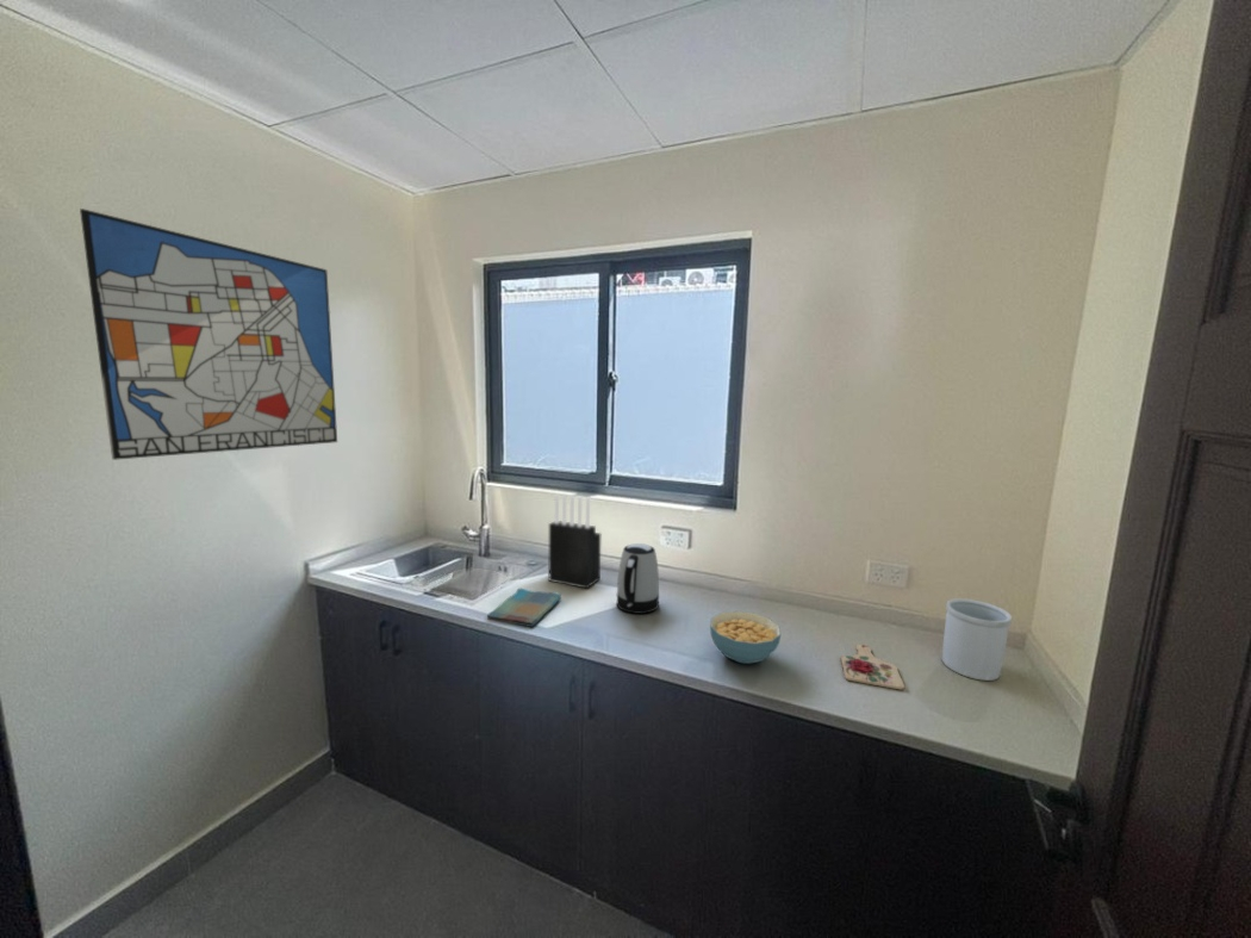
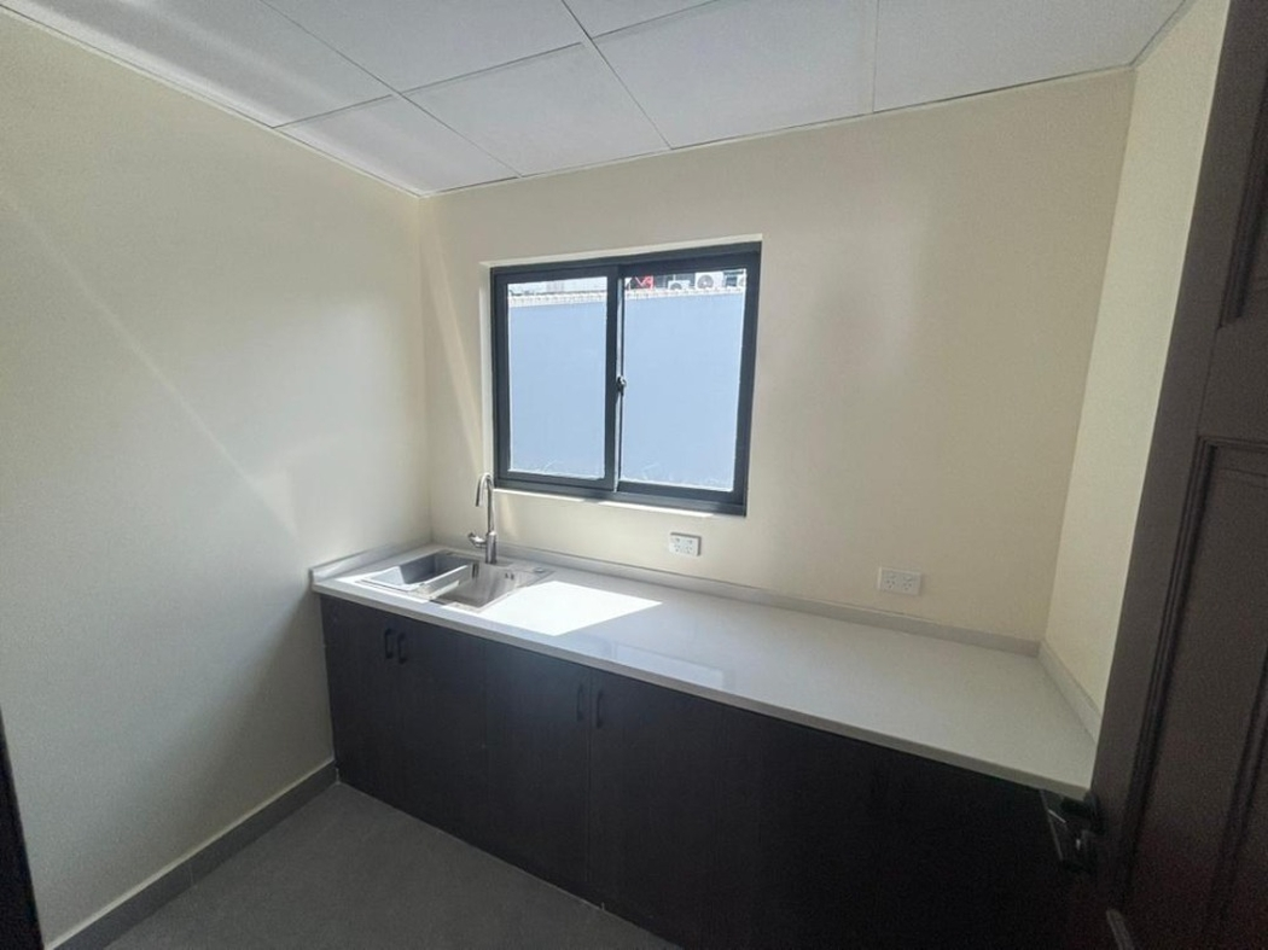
- cutting board [840,644,905,691]
- dish towel [486,586,562,628]
- cereal bowl [709,610,782,665]
- utensil holder [941,597,1013,682]
- kettle [615,542,660,615]
- knife block [548,492,602,590]
- wall art [79,207,338,461]
